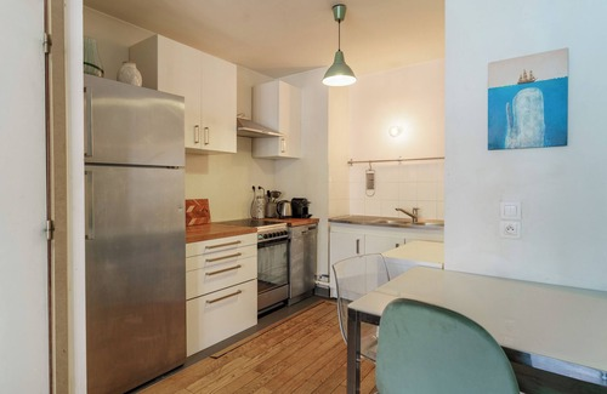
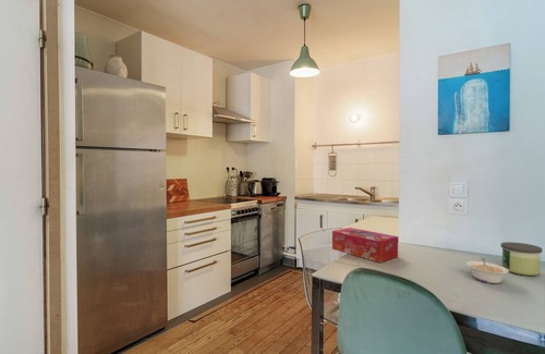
+ legume [465,256,510,284]
+ tissue box [331,227,399,264]
+ candle [500,241,543,277]
